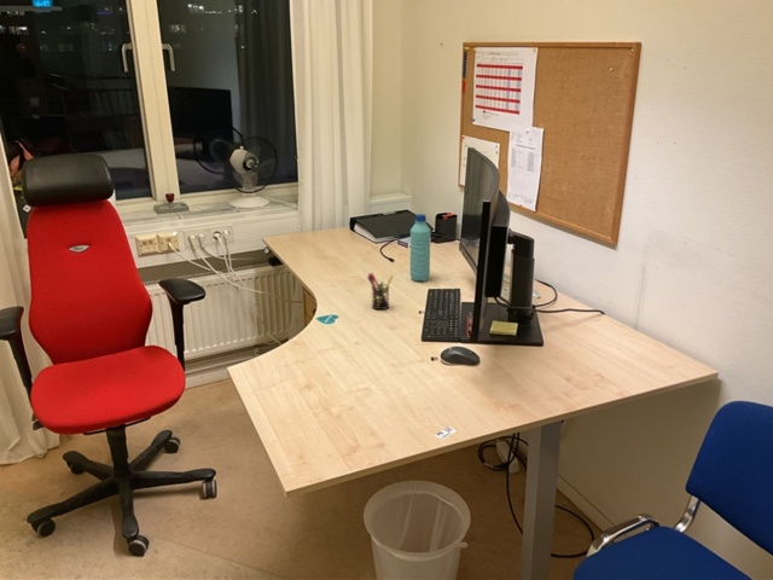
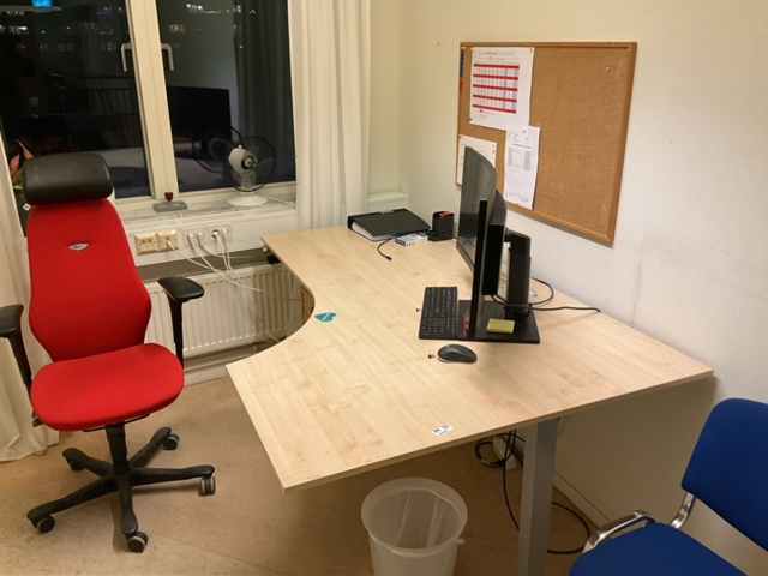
- water bottle [409,213,431,283]
- pen holder [366,272,394,311]
